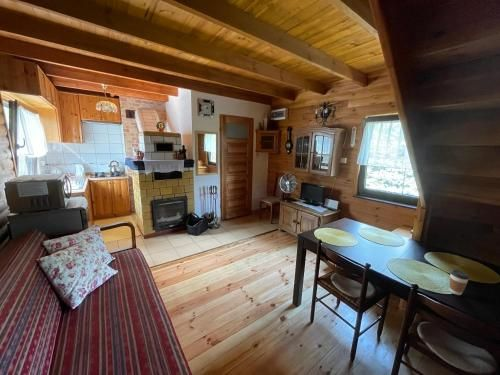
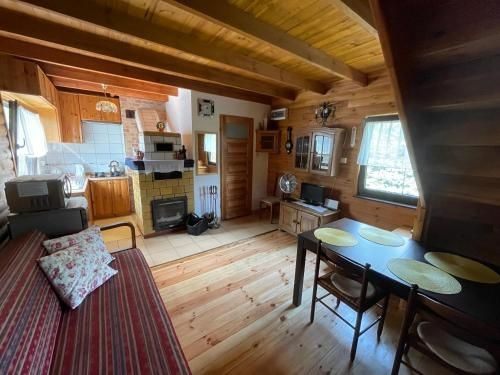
- coffee cup [449,269,470,296]
